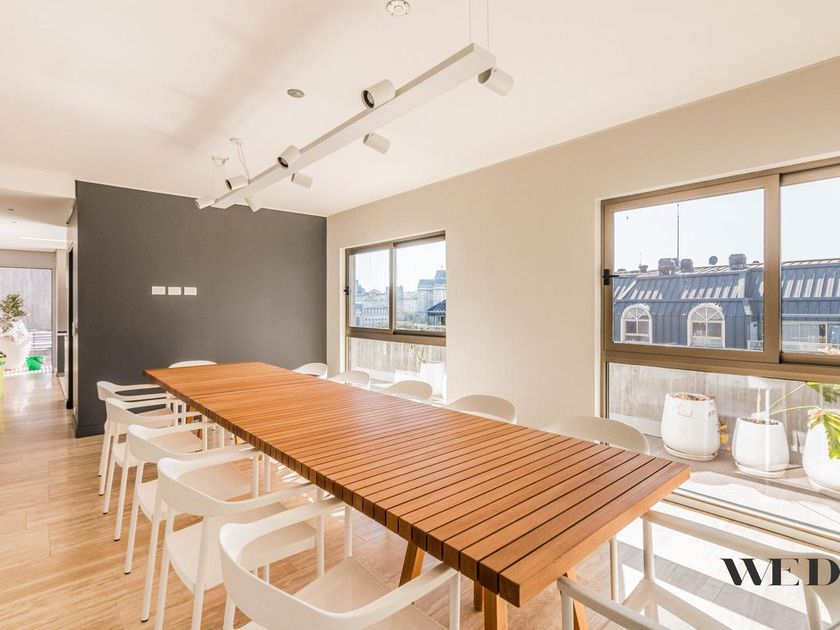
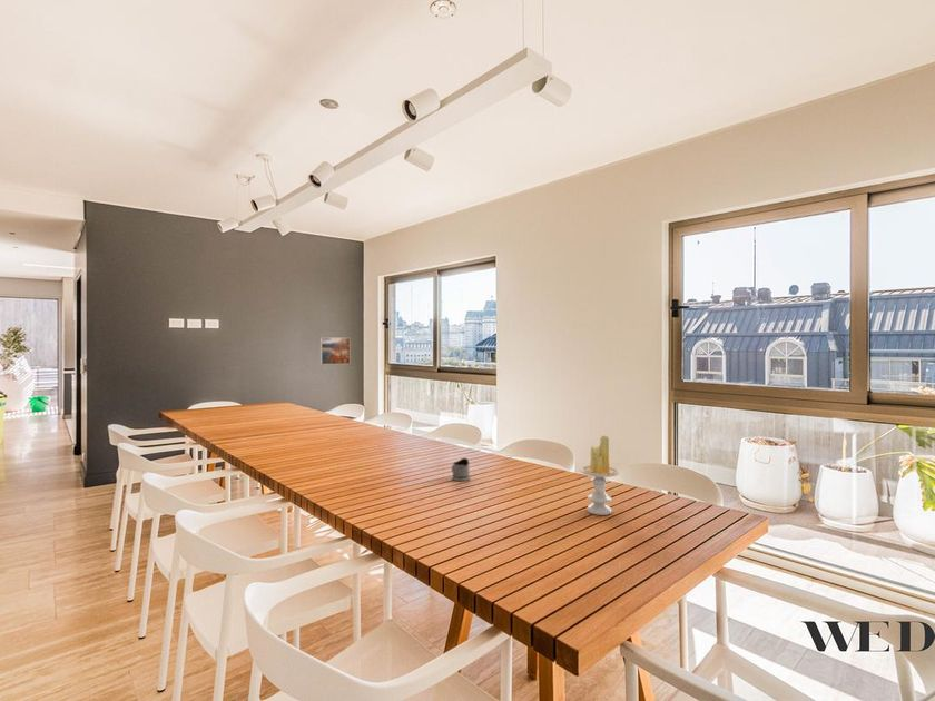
+ candle [579,435,621,516]
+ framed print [319,336,351,365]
+ tea glass holder [451,457,471,482]
